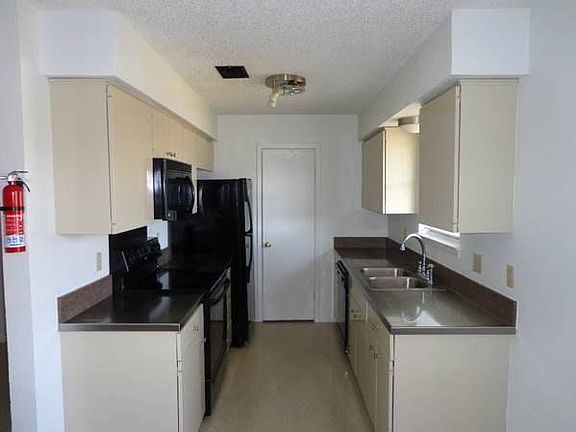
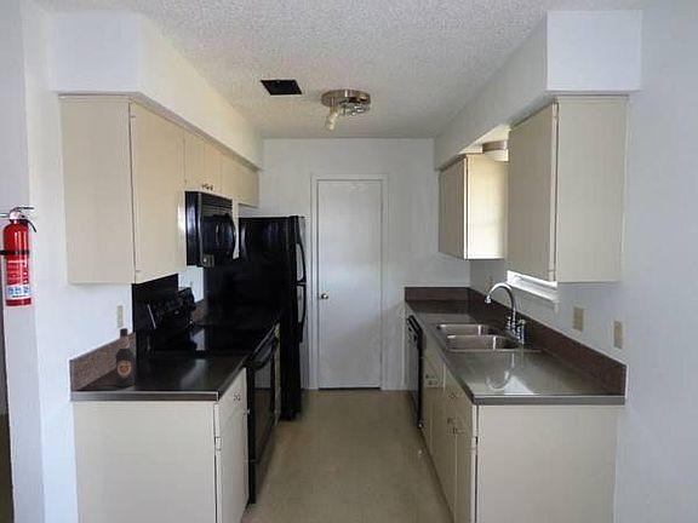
+ bottle [114,327,136,389]
